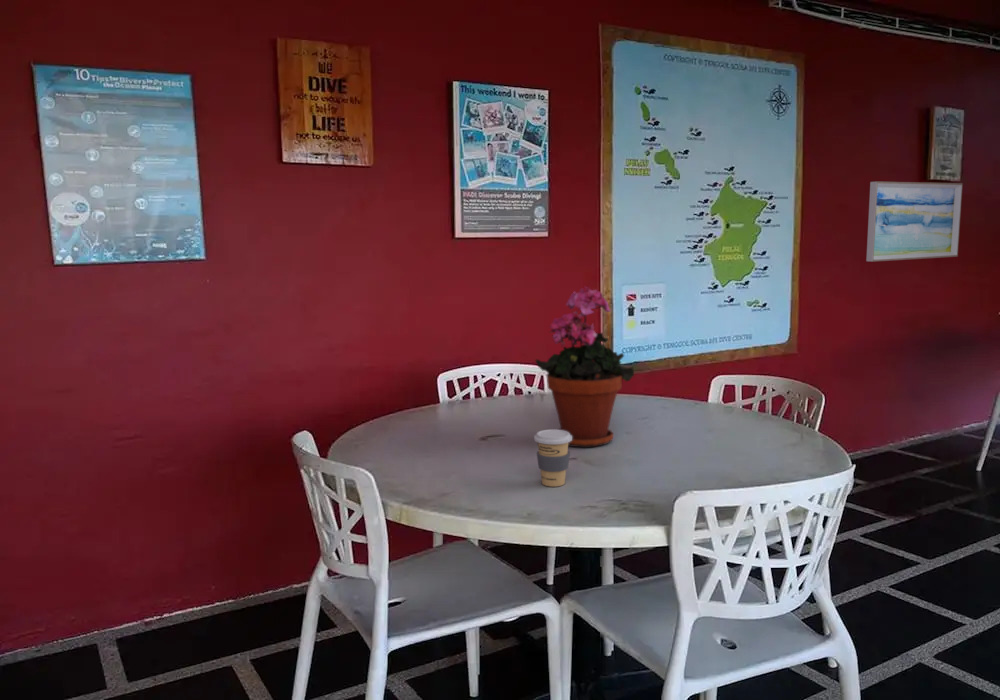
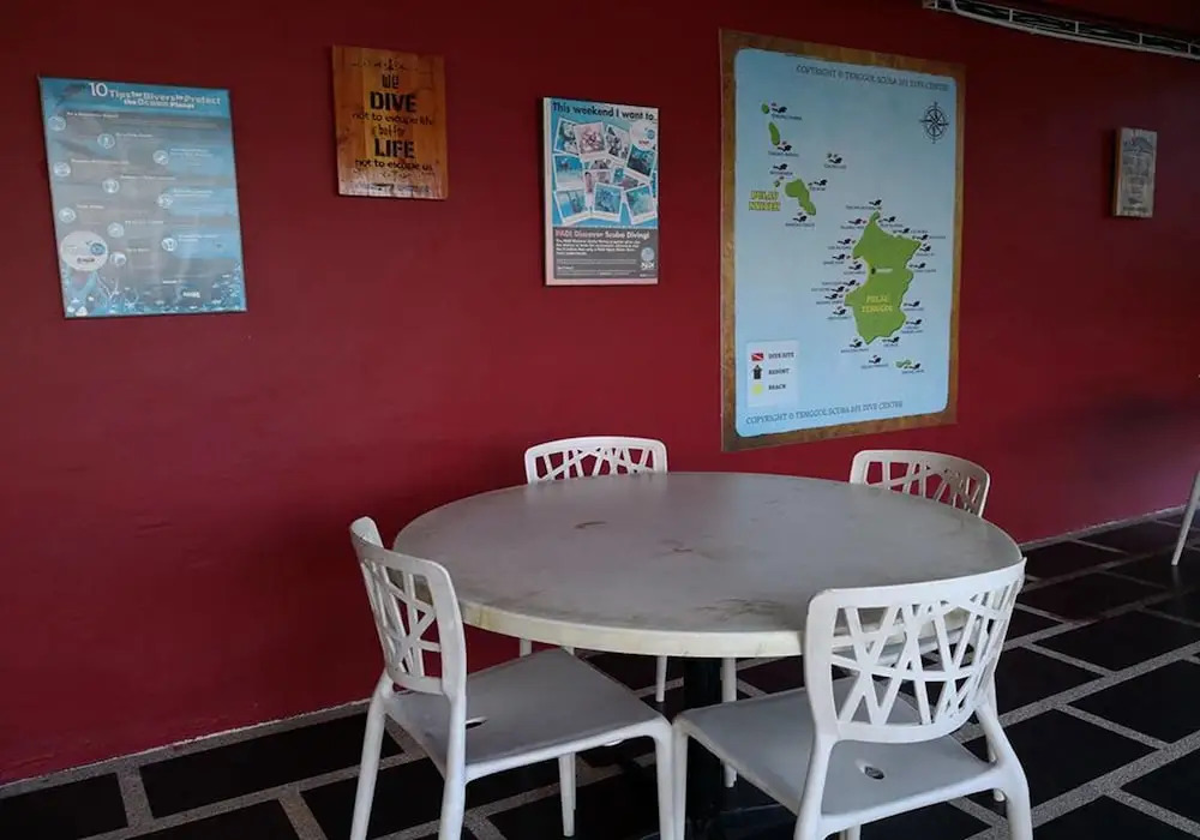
- potted plant [534,285,635,448]
- coffee cup [533,429,572,487]
- wall art [865,181,964,262]
